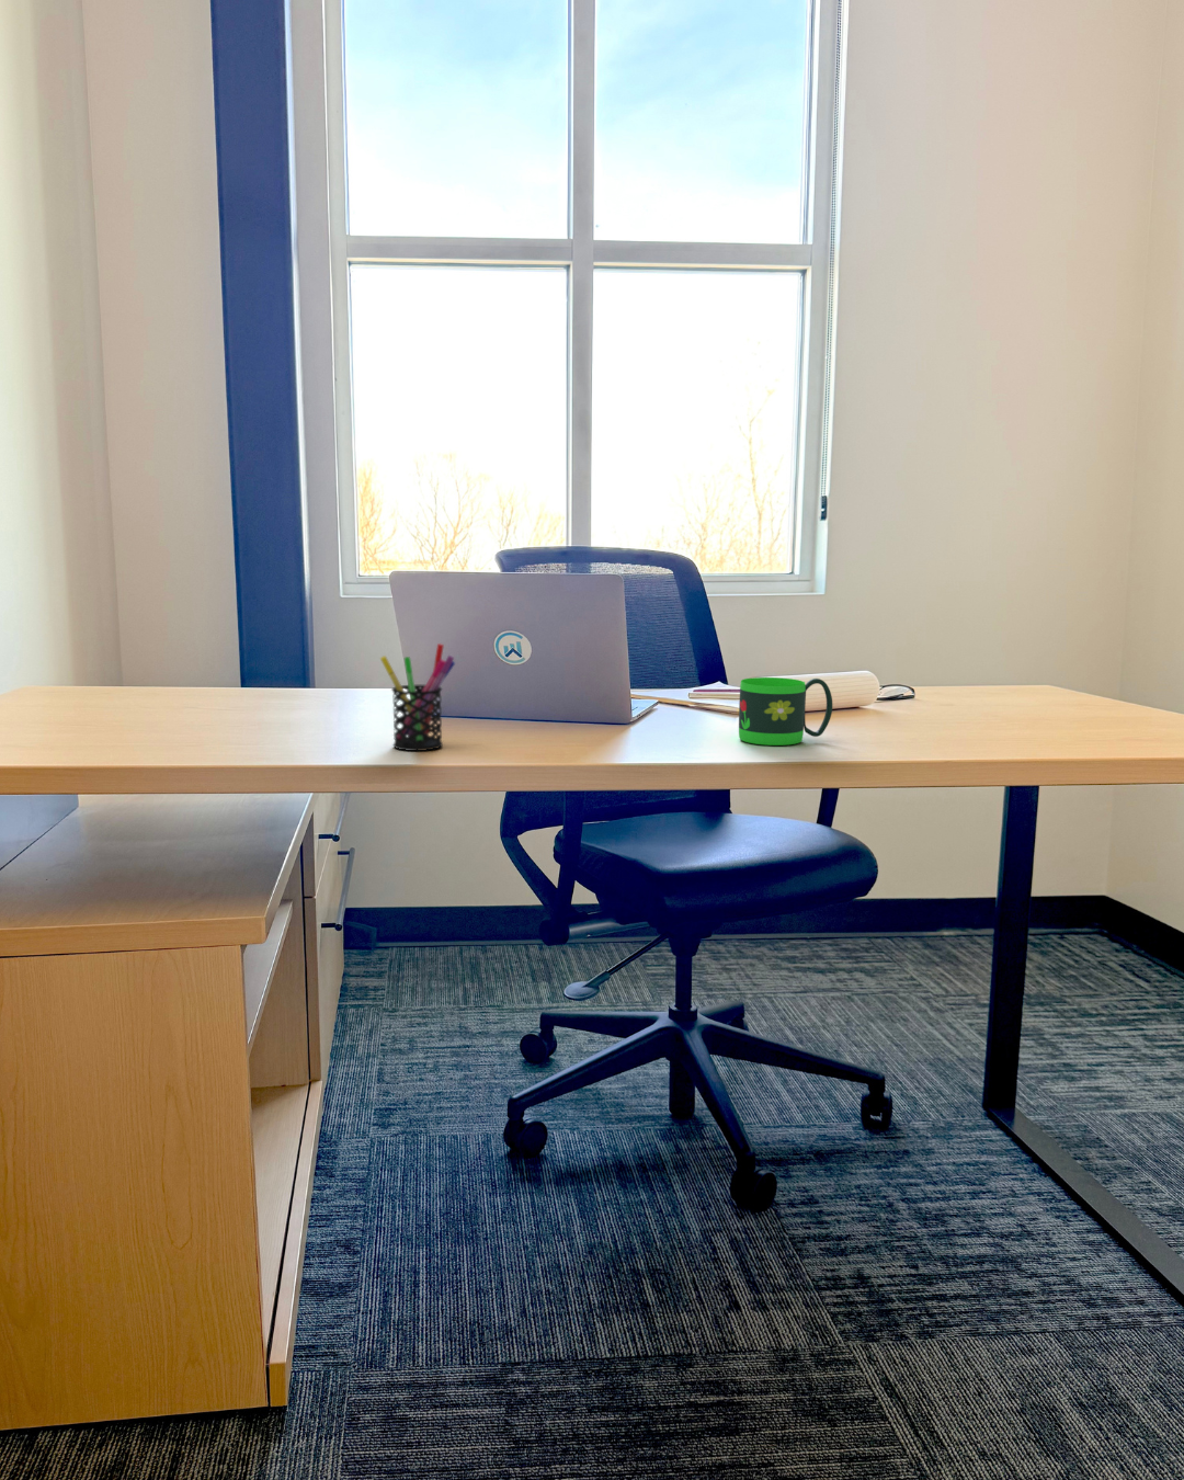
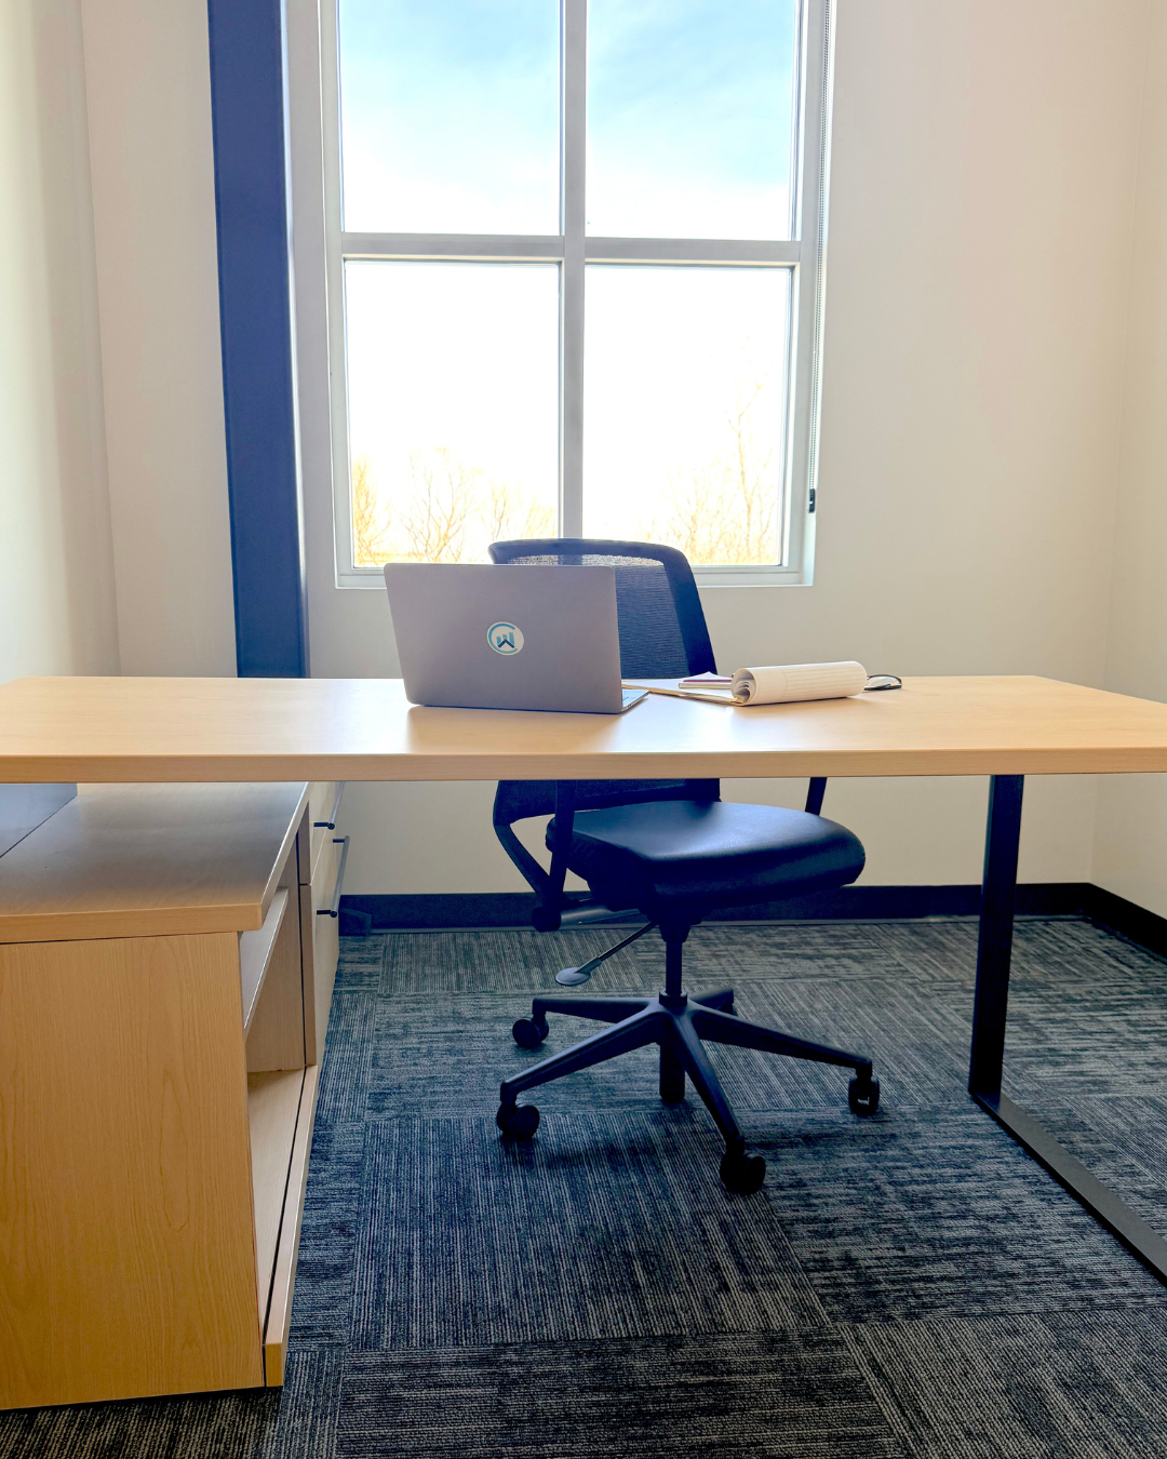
- mug [738,677,834,747]
- pen holder [379,643,455,751]
